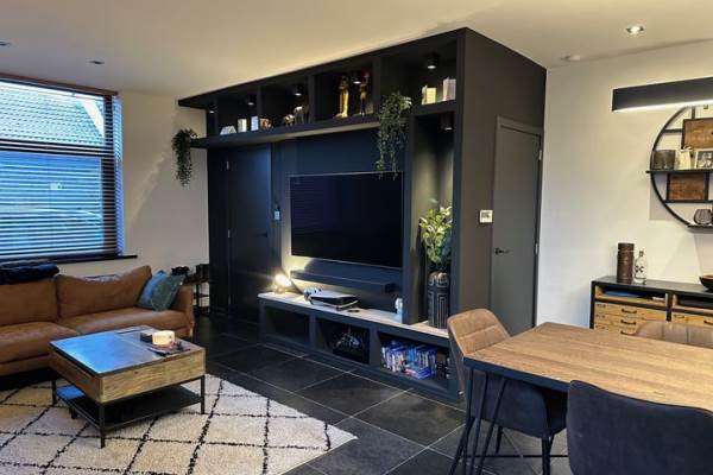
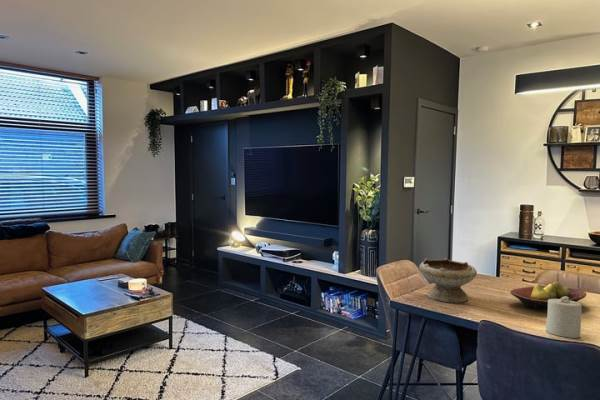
+ bowl [418,257,478,304]
+ candle [545,296,583,339]
+ fruit bowl [509,281,587,310]
